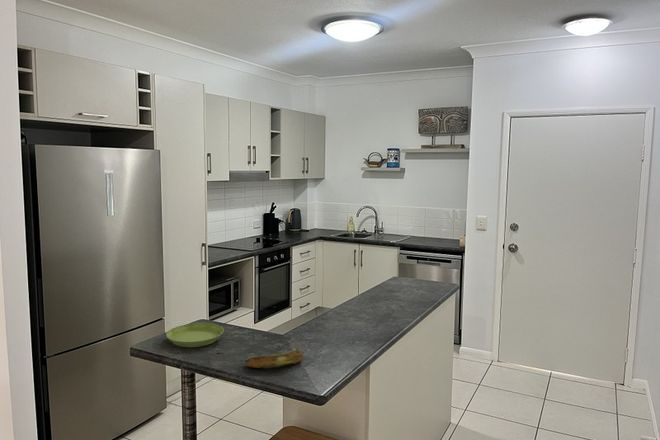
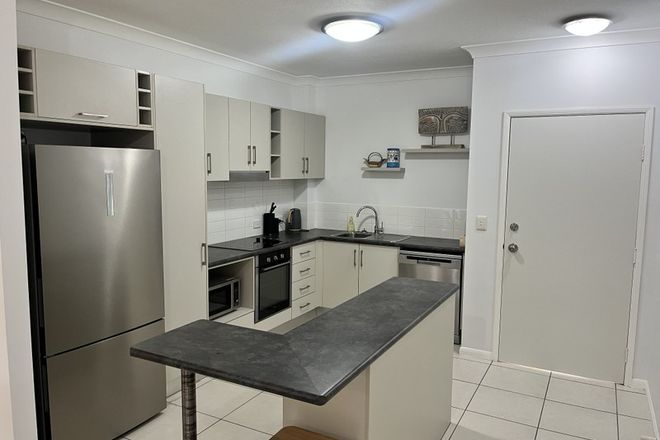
- banana [244,347,304,369]
- saucer [165,322,225,348]
